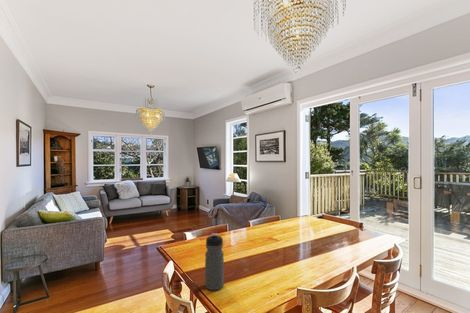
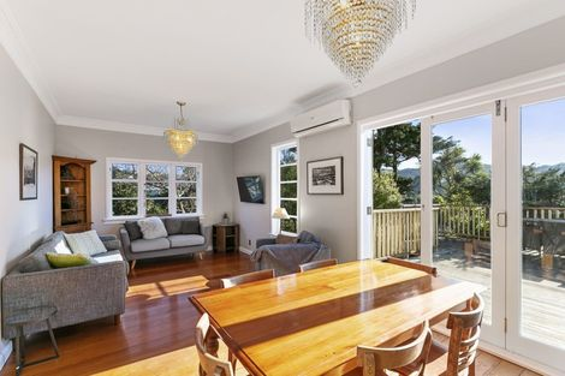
- water bottle [204,232,225,291]
